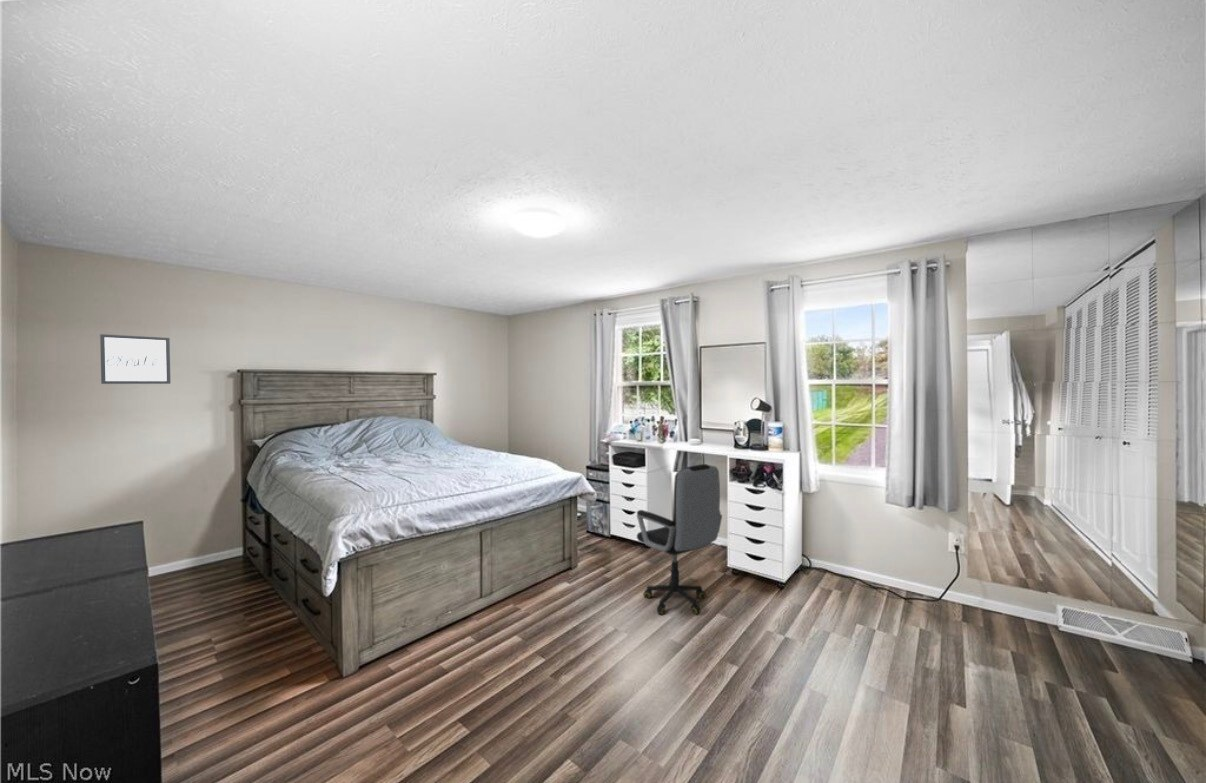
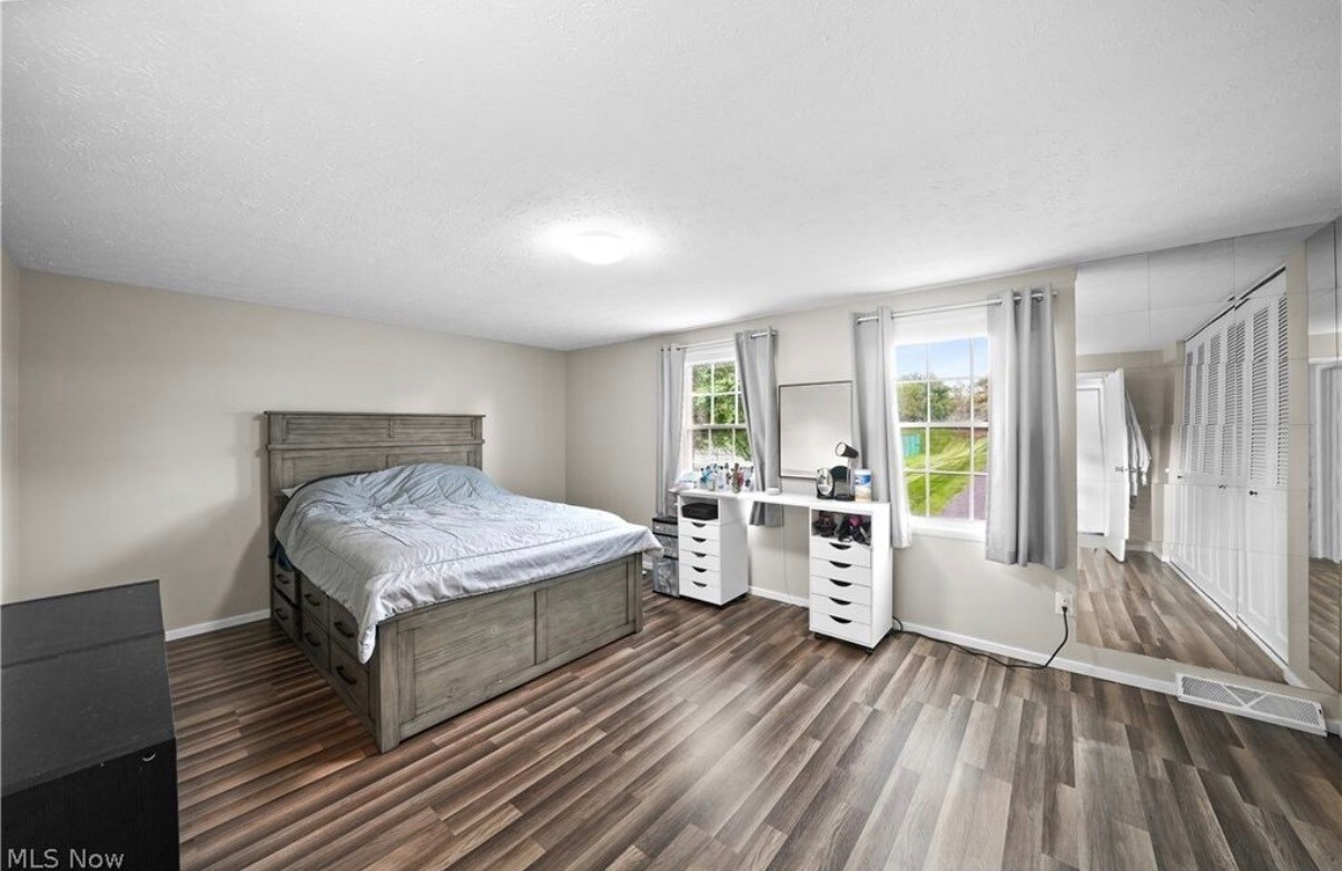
- wall art [99,333,171,385]
- office chair [636,463,723,615]
